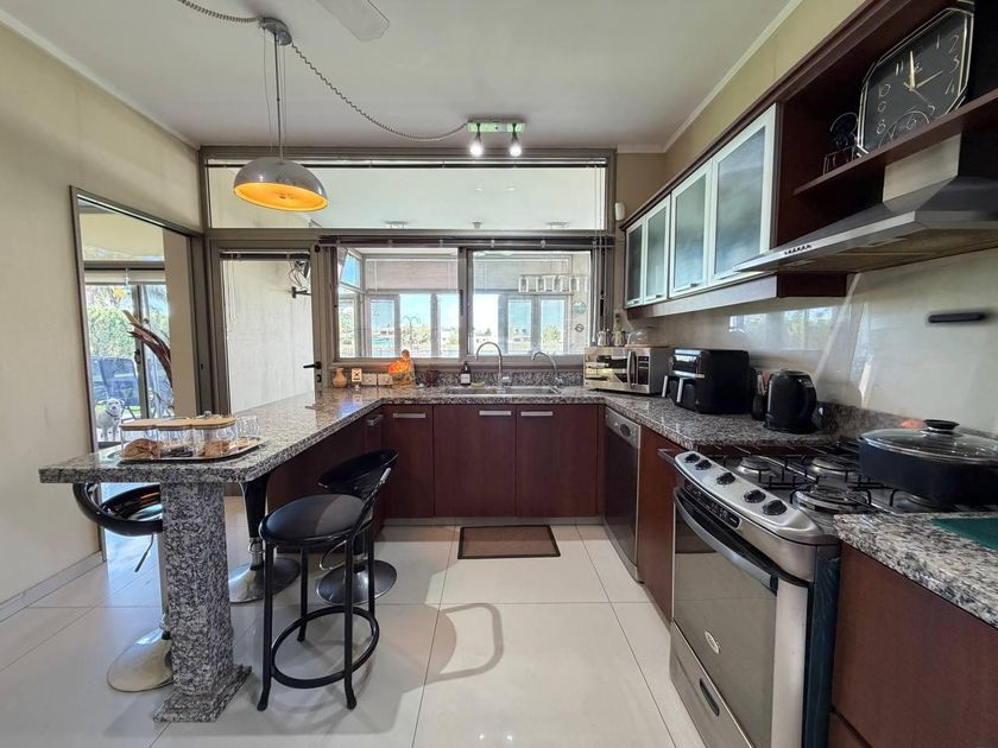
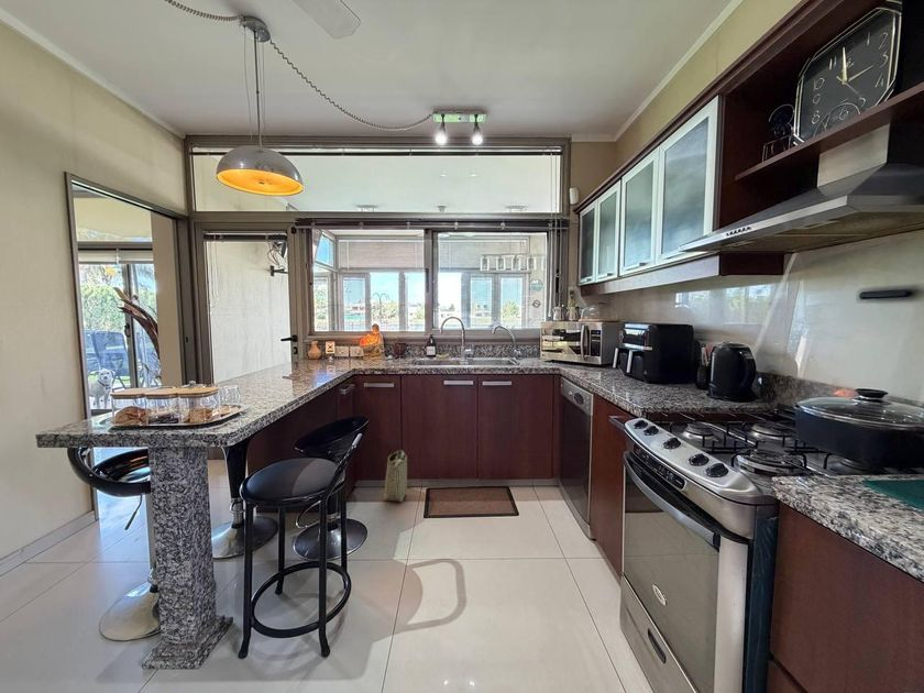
+ basket [383,449,408,503]
